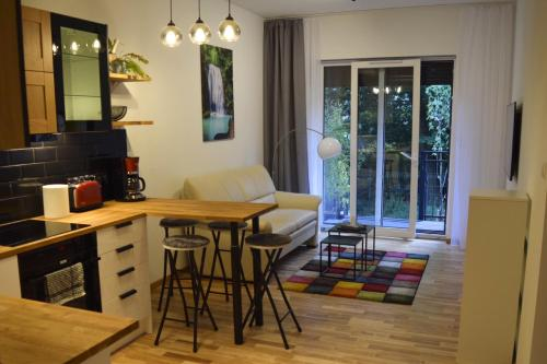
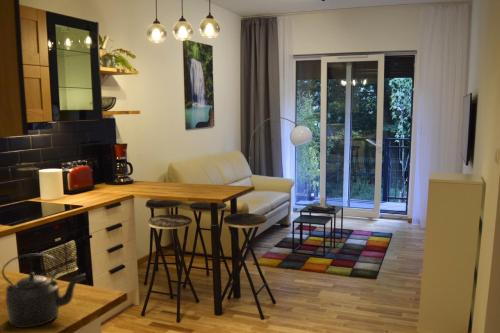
+ kettle [1,252,87,329]
